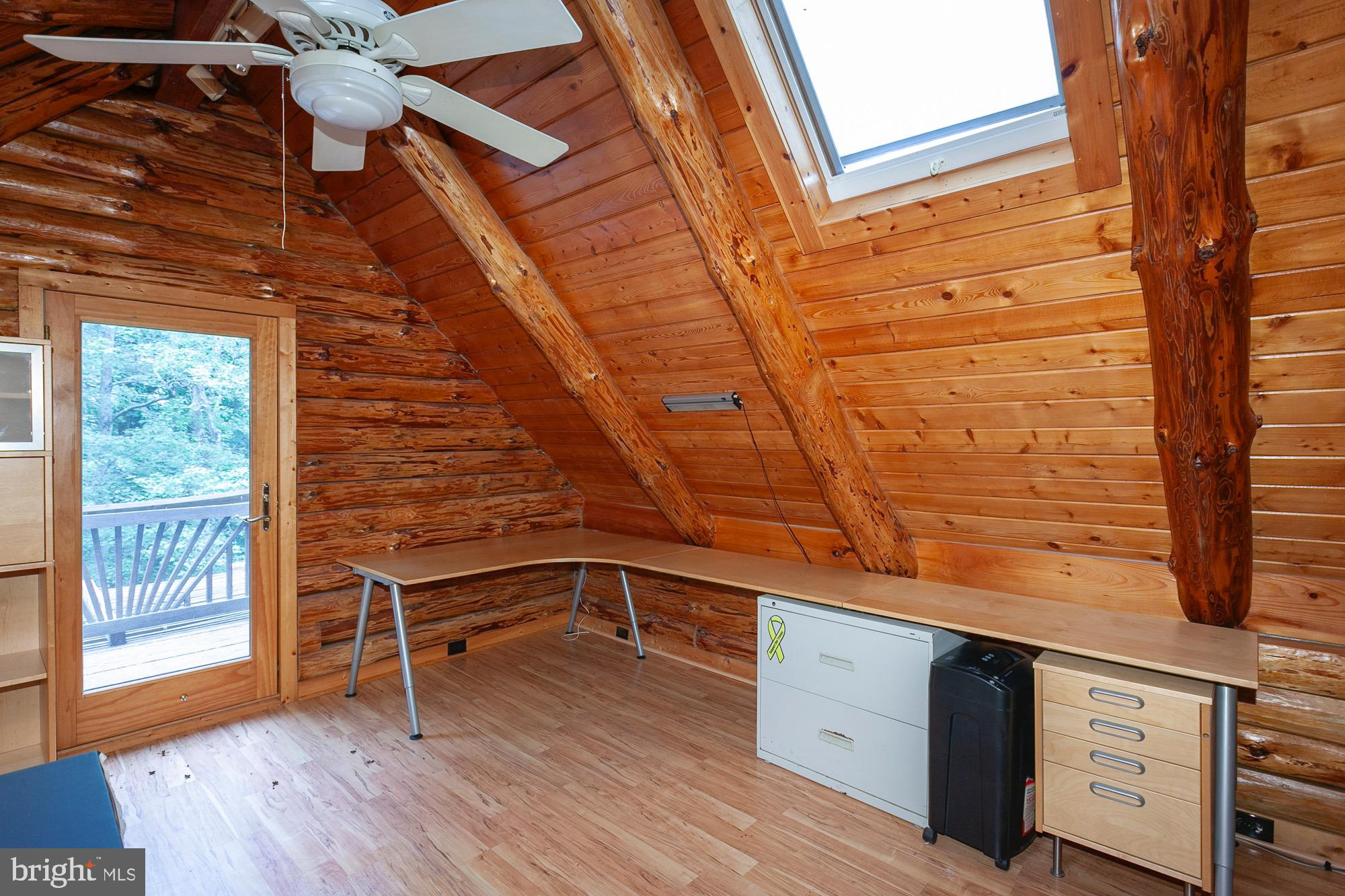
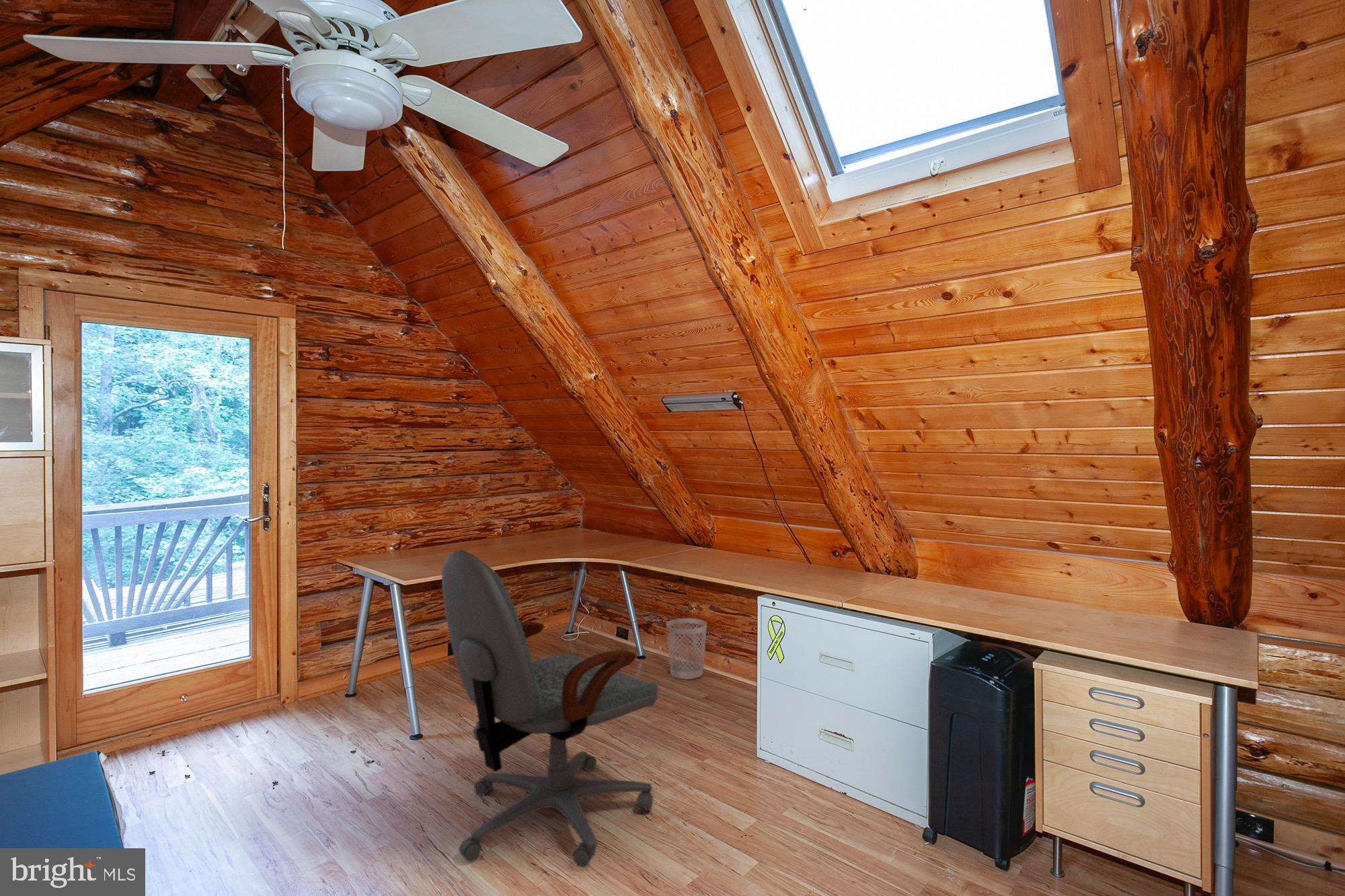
+ office chair [441,549,659,868]
+ wastebasket [666,618,707,680]
